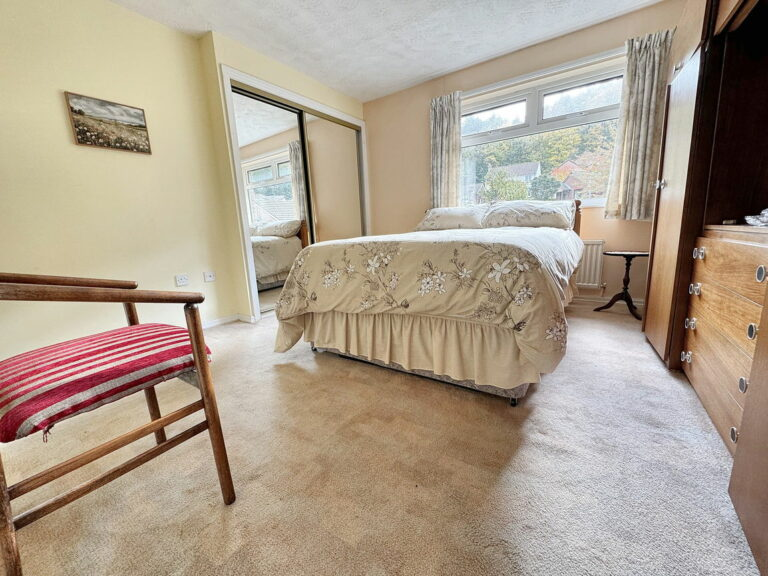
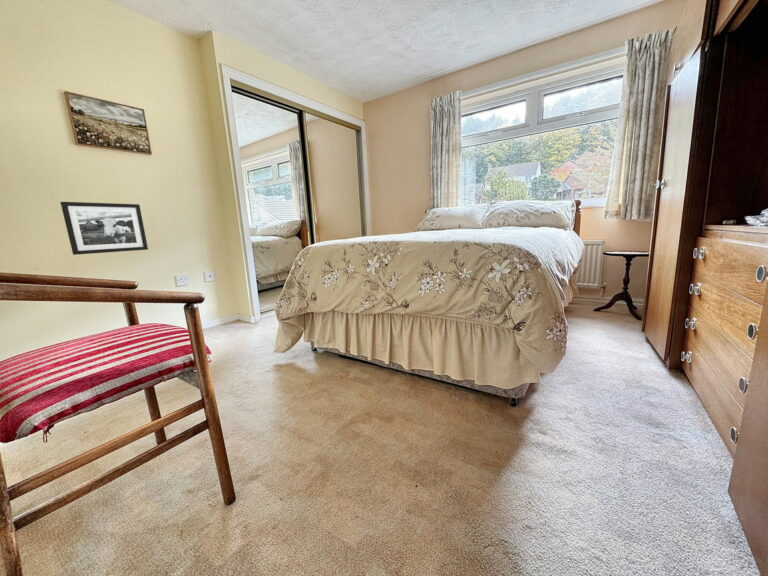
+ picture frame [59,201,149,256]
